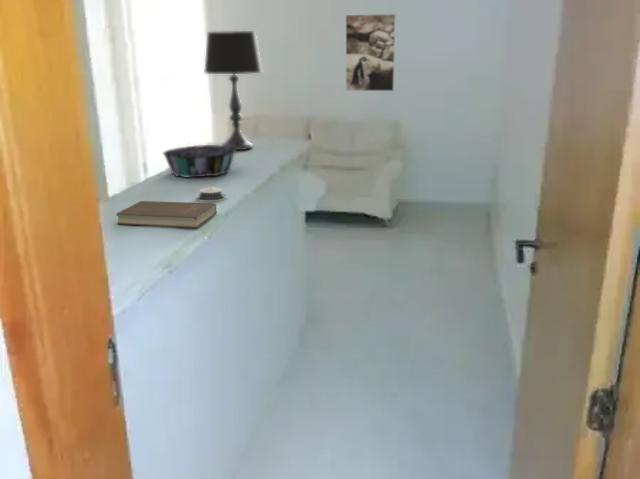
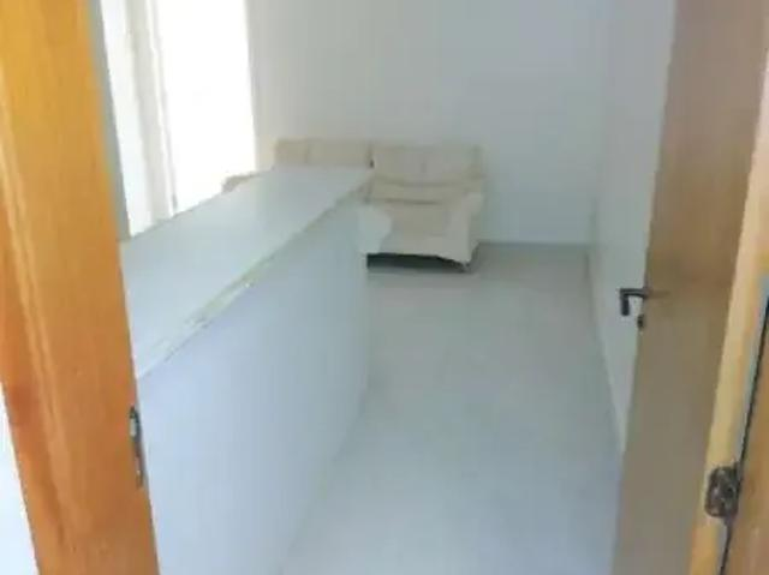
- architectural model [195,183,228,203]
- decorative bowl [162,144,237,178]
- book [115,200,218,229]
- table lamp [203,30,264,151]
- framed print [345,13,397,92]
